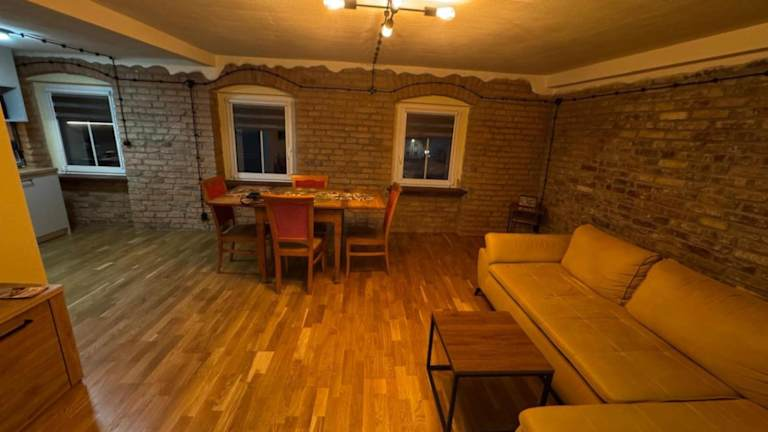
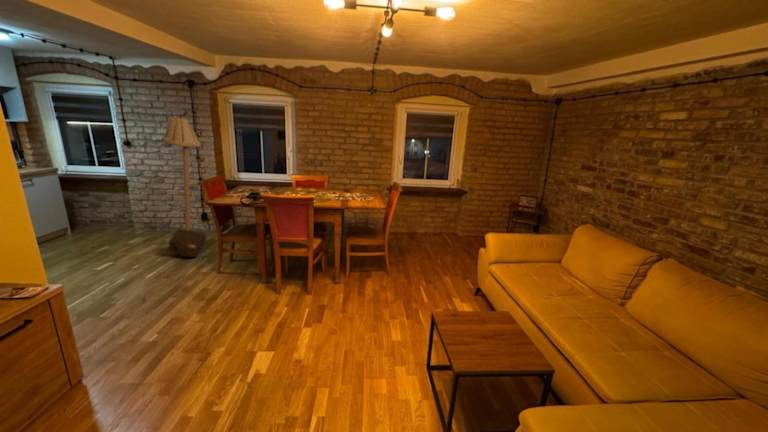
+ floor lamp [164,115,202,230]
+ rock [166,228,207,258]
